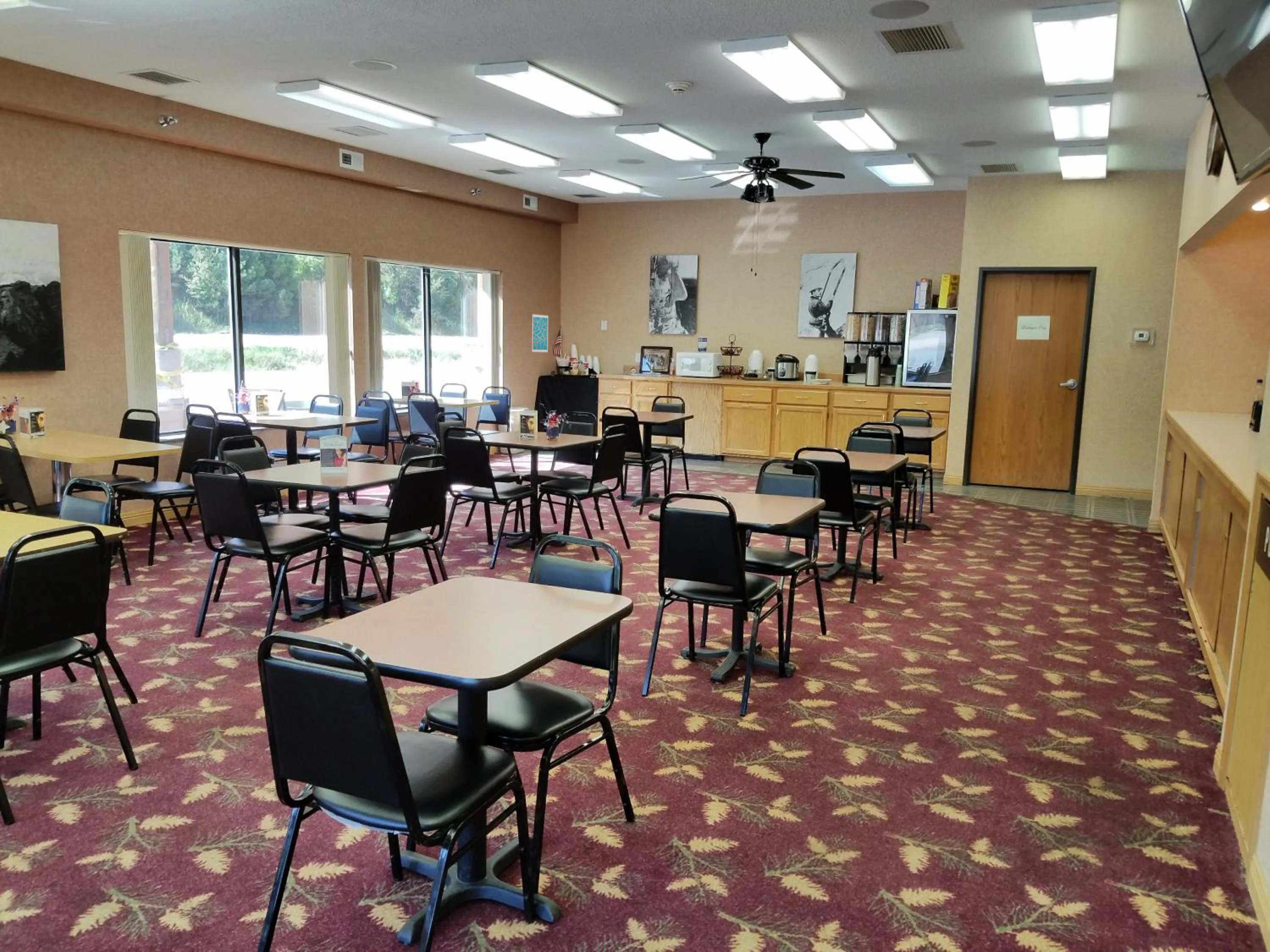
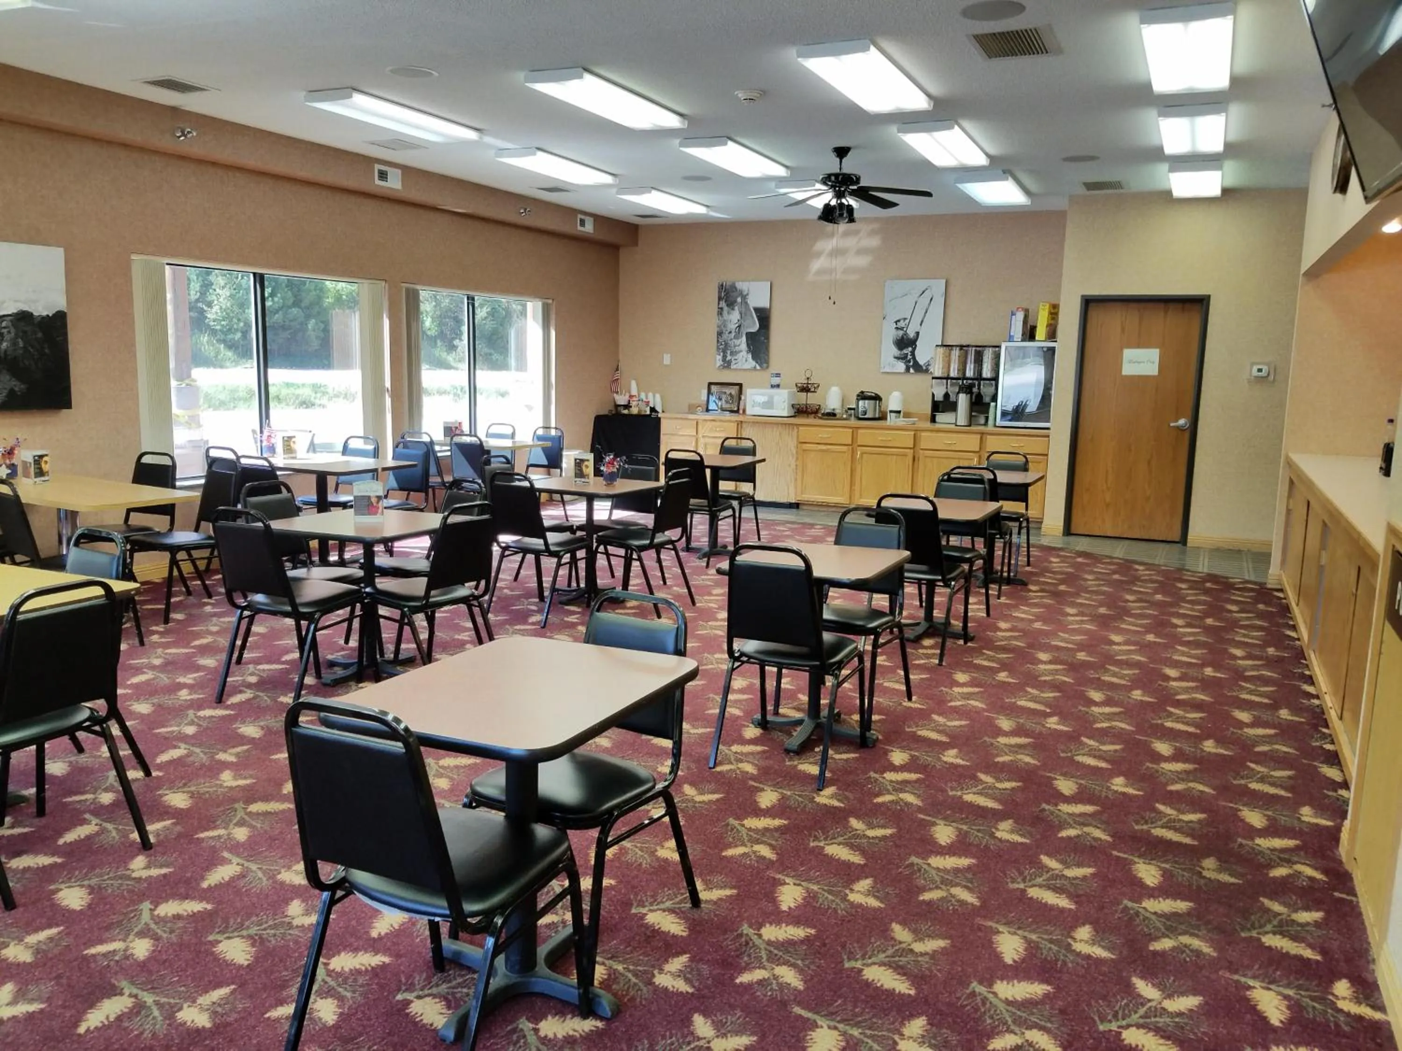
- wall art [531,313,549,353]
